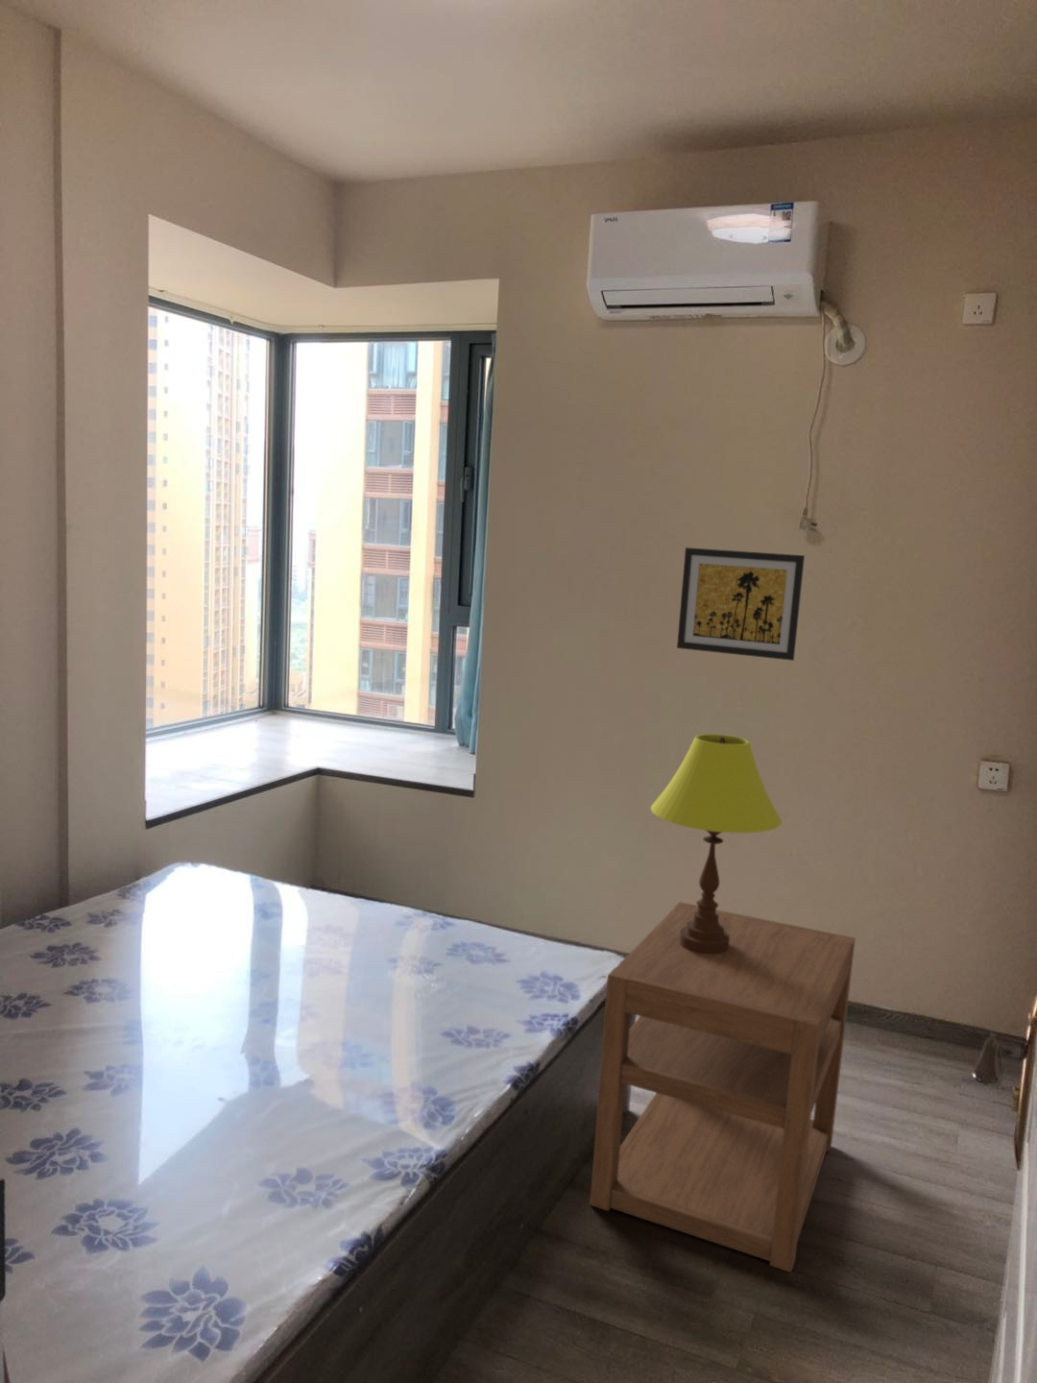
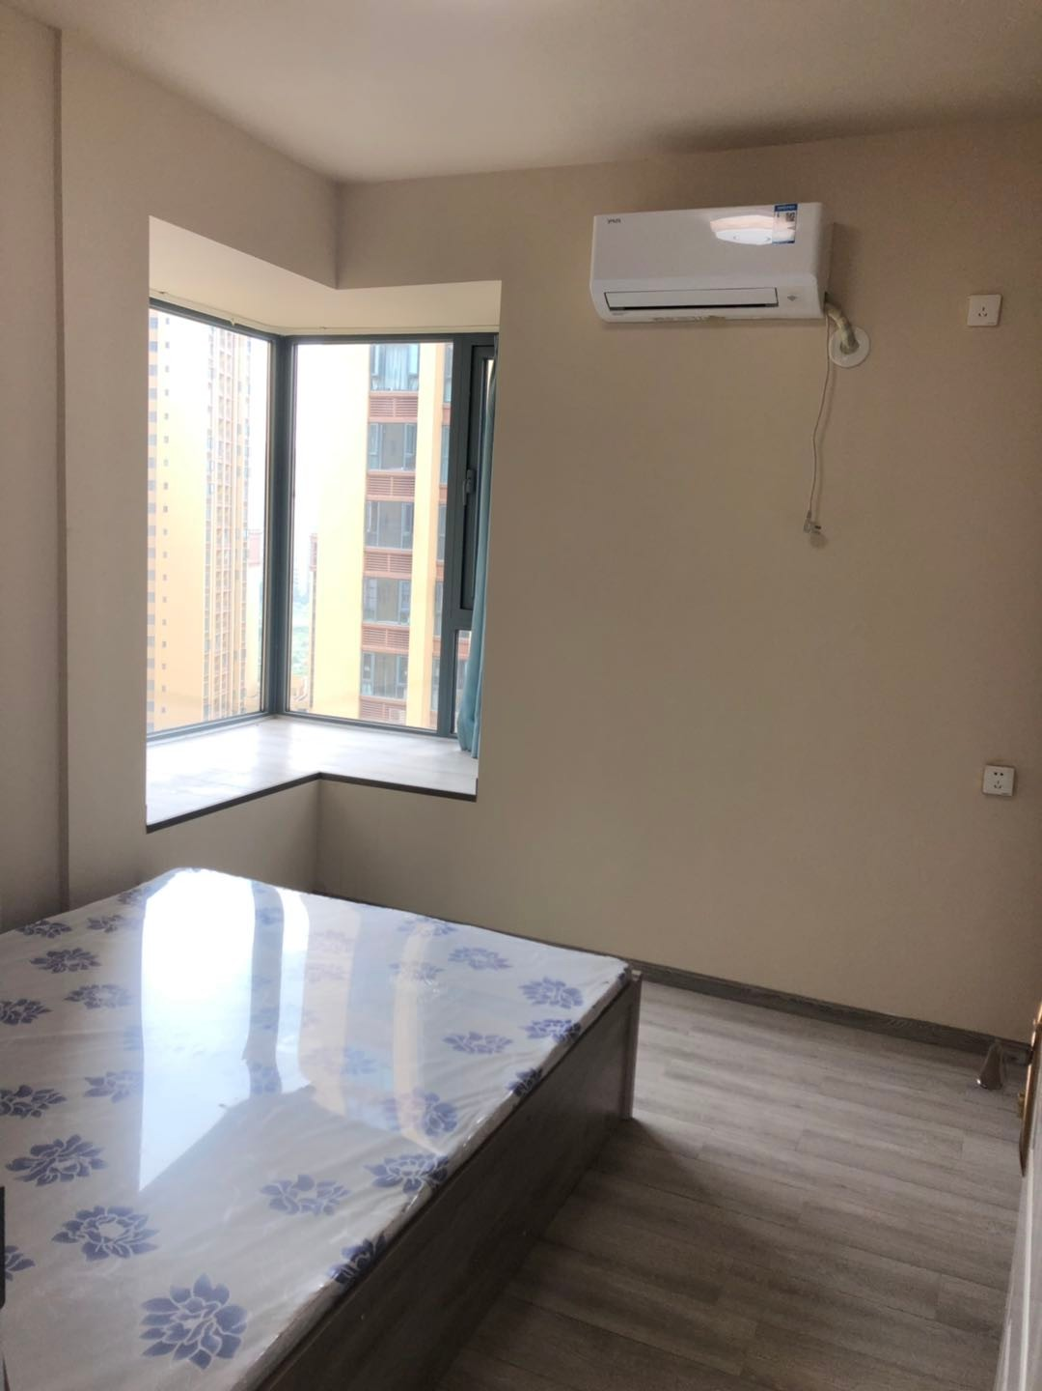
- nightstand [589,901,856,1273]
- wall art [676,547,806,662]
- table lamp [650,733,782,954]
